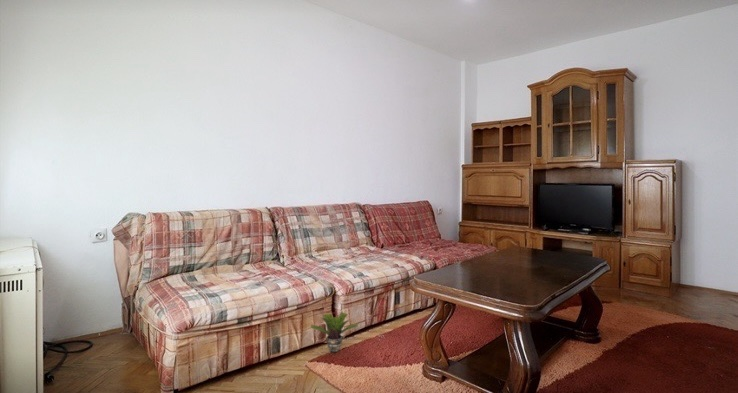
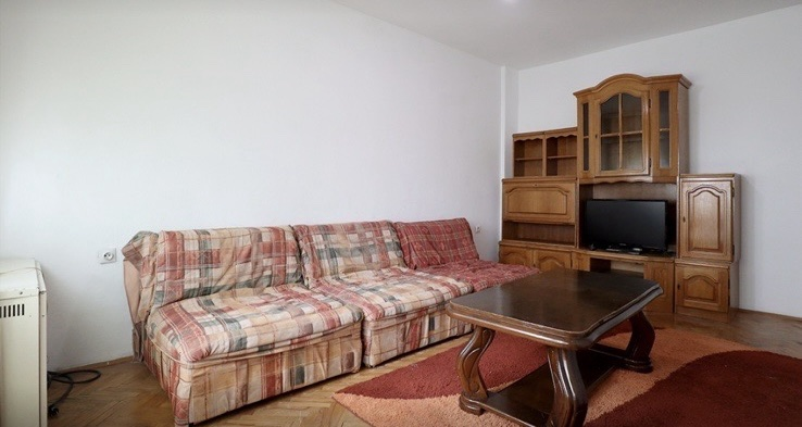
- potted plant [310,311,359,353]
